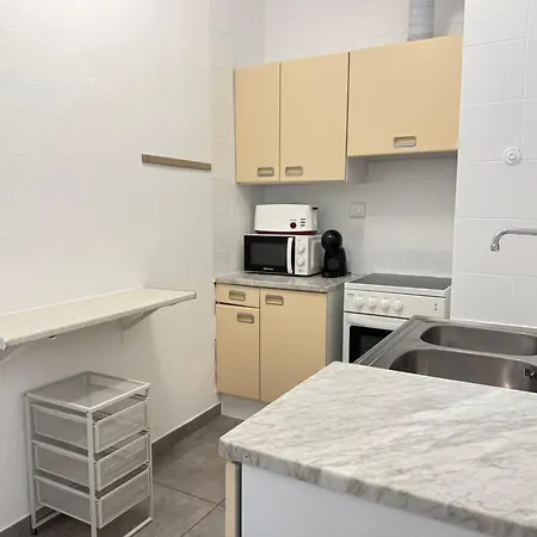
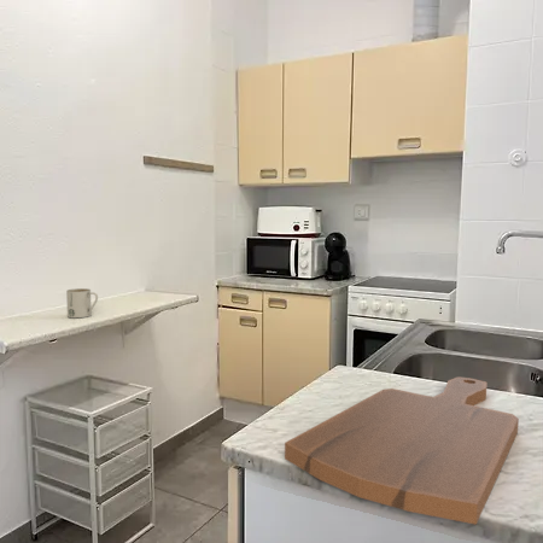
+ cutting board [284,375,520,526]
+ mug [65,287,99,319]
